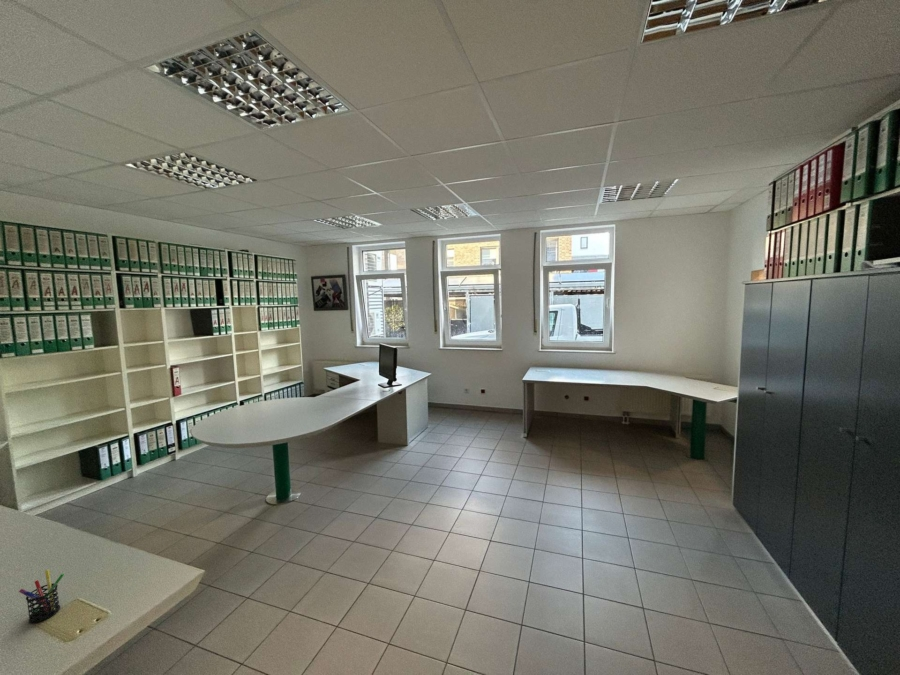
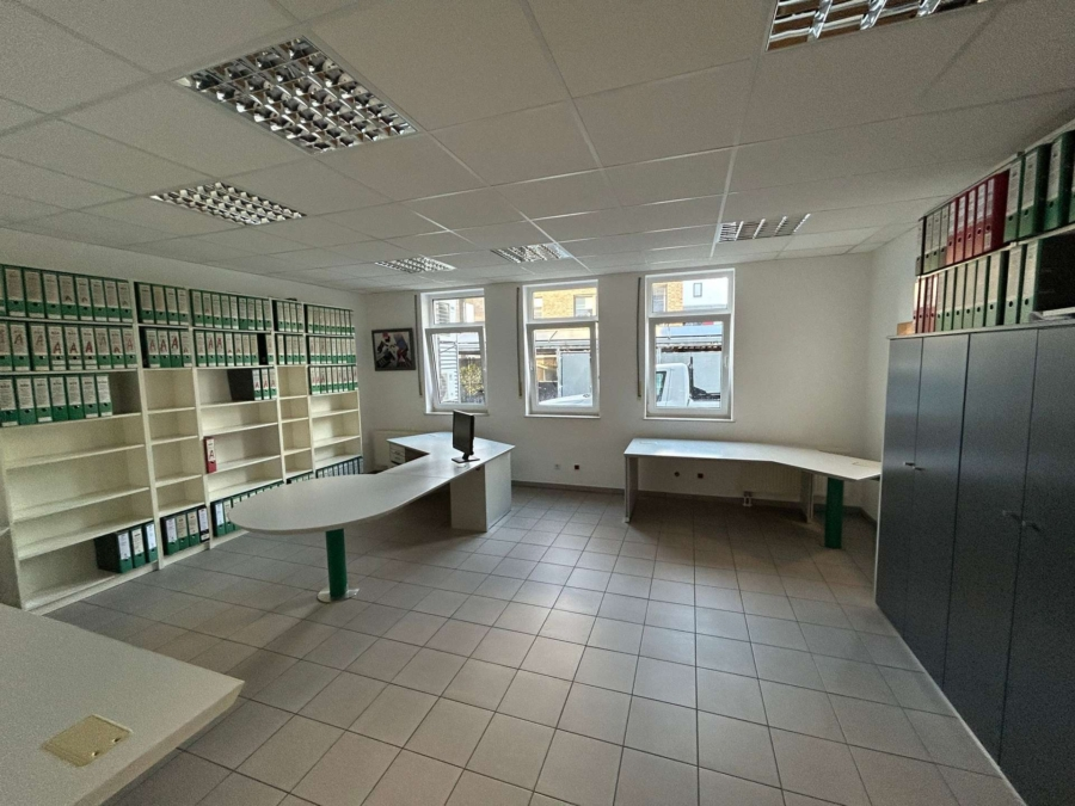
- pen holder [18,569,65,624]
